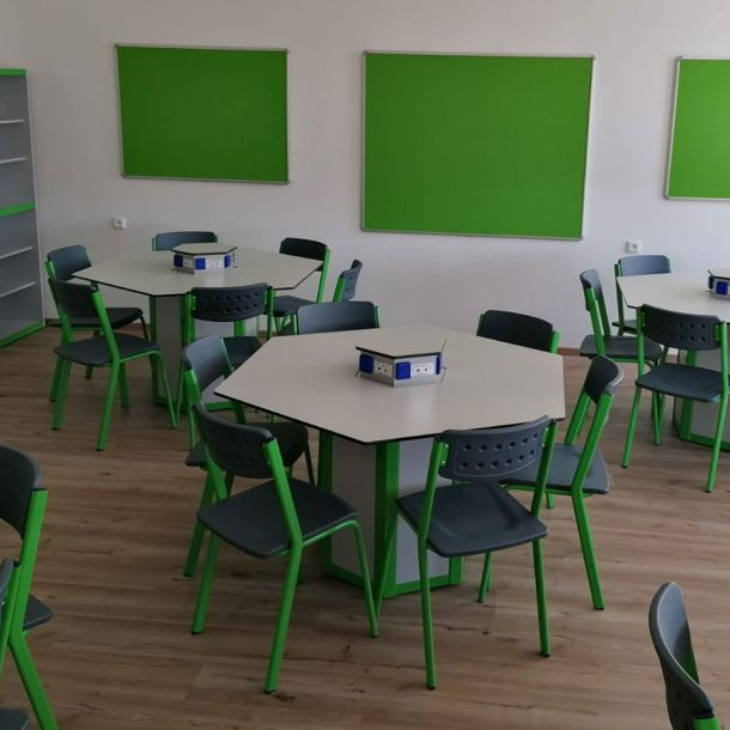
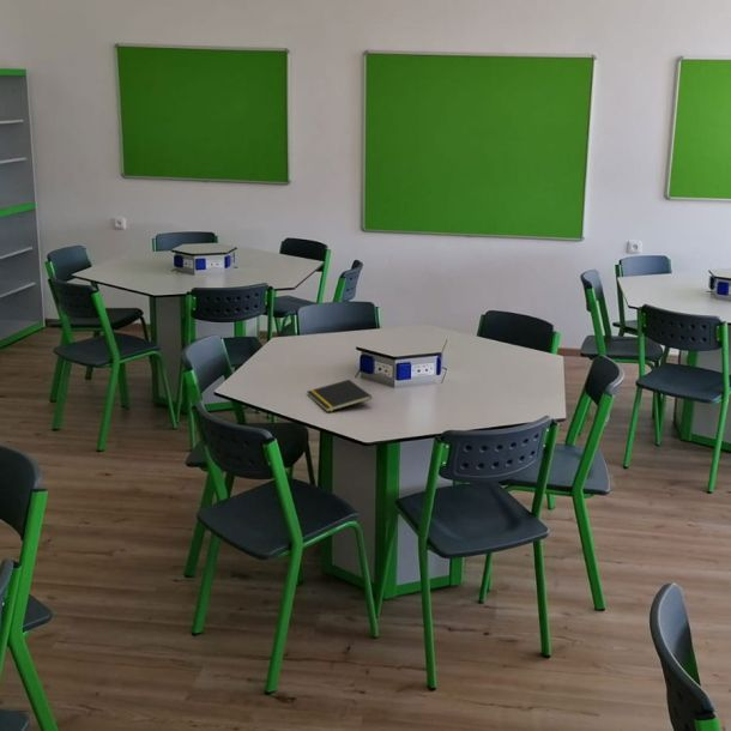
+ notepad [307,379,373,413]
